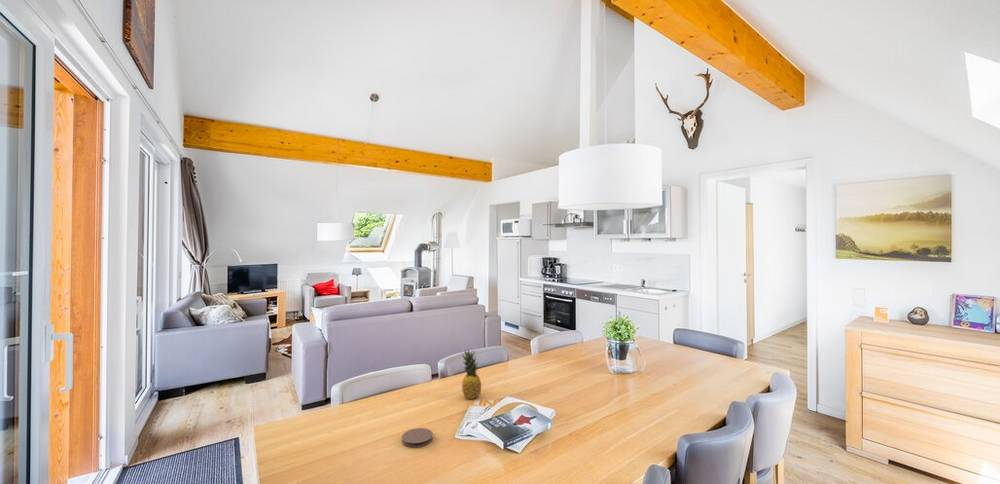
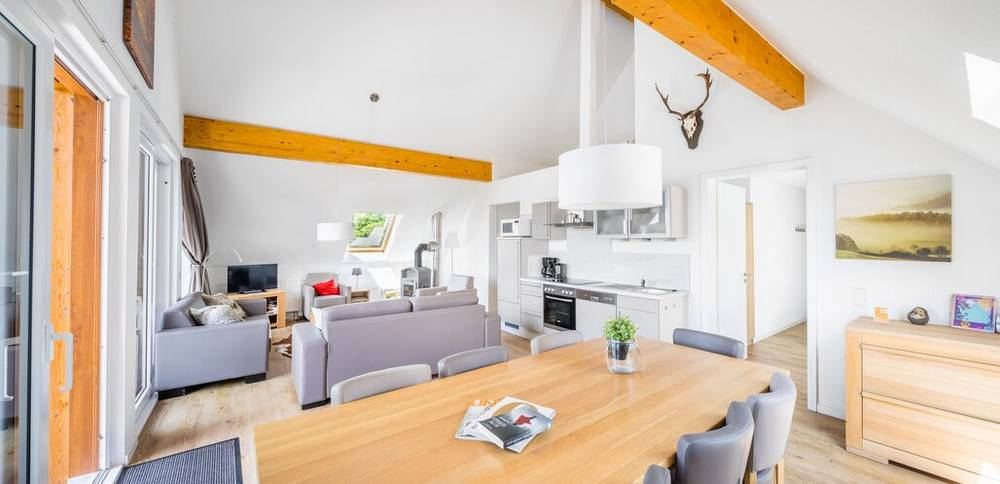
- coaster [401,427,434,448]
- fruit [461,349,482,400]
